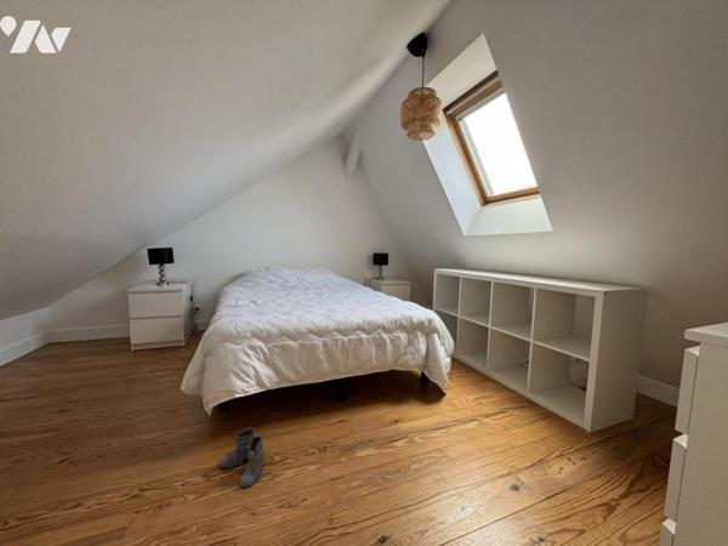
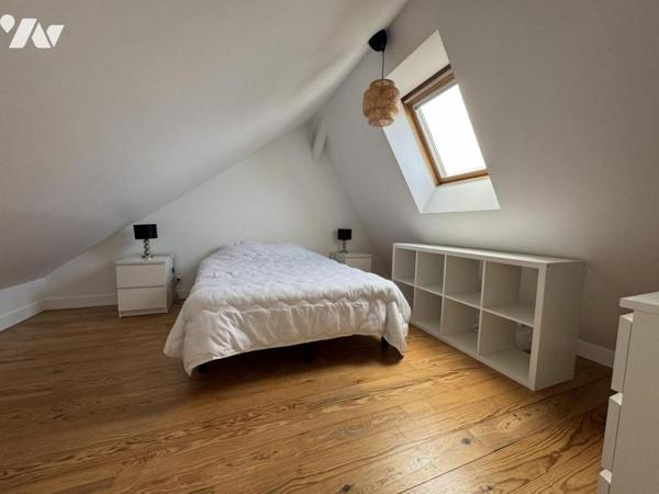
- boots [218,427,269,490]
